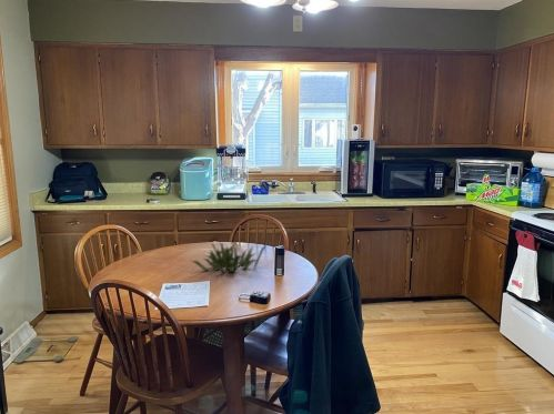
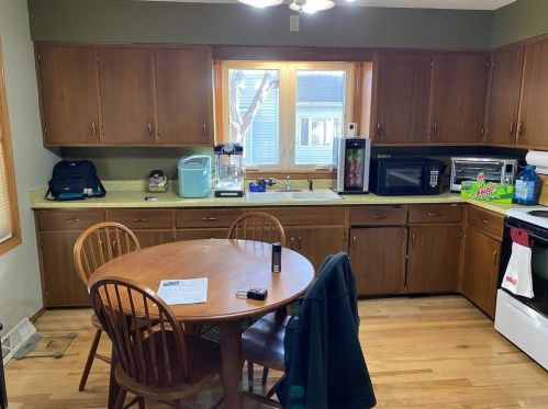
- plant [190,242,269,274]
